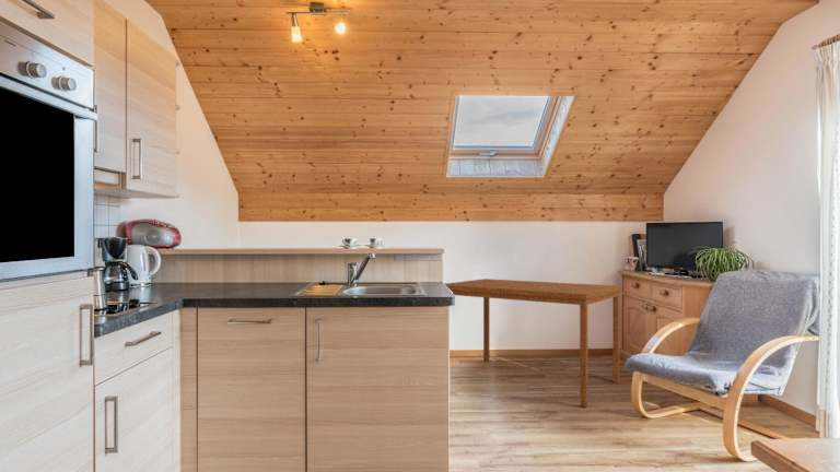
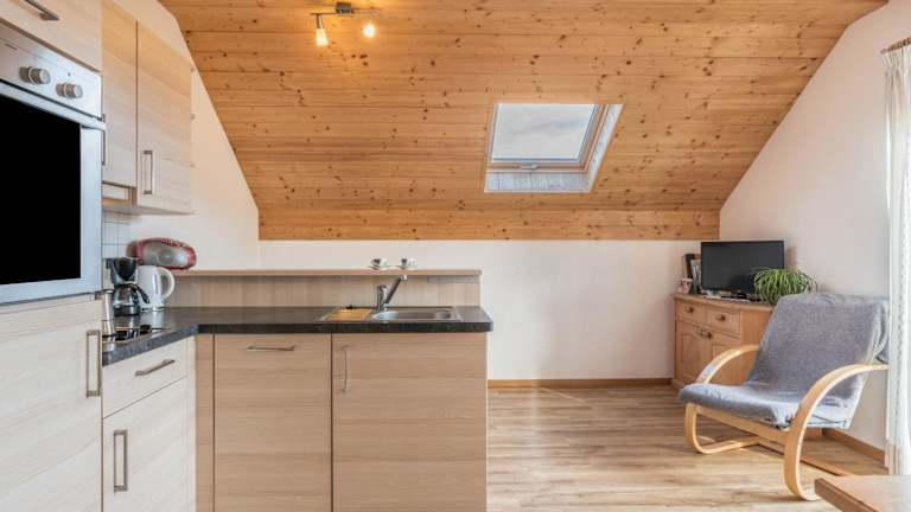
- dining table [444,278,622,409]
